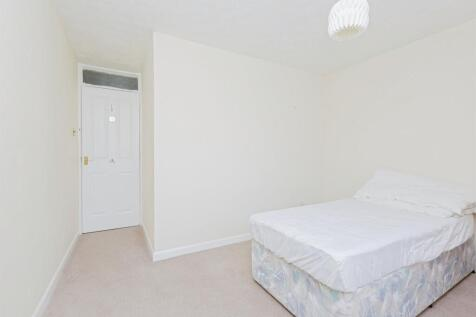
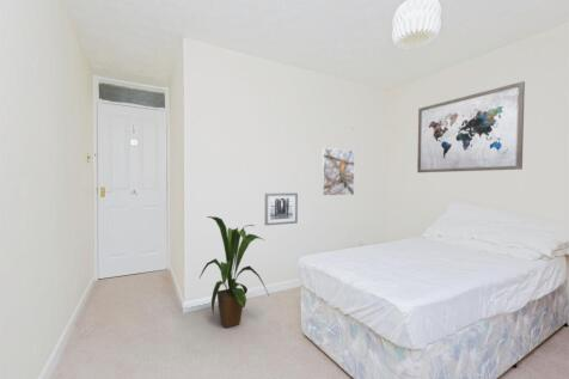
+ wall art [264,191,299,227]
+ house plant [198,215,270,329]
+ wall art [416,80,526,173]
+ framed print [320,147,356,197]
